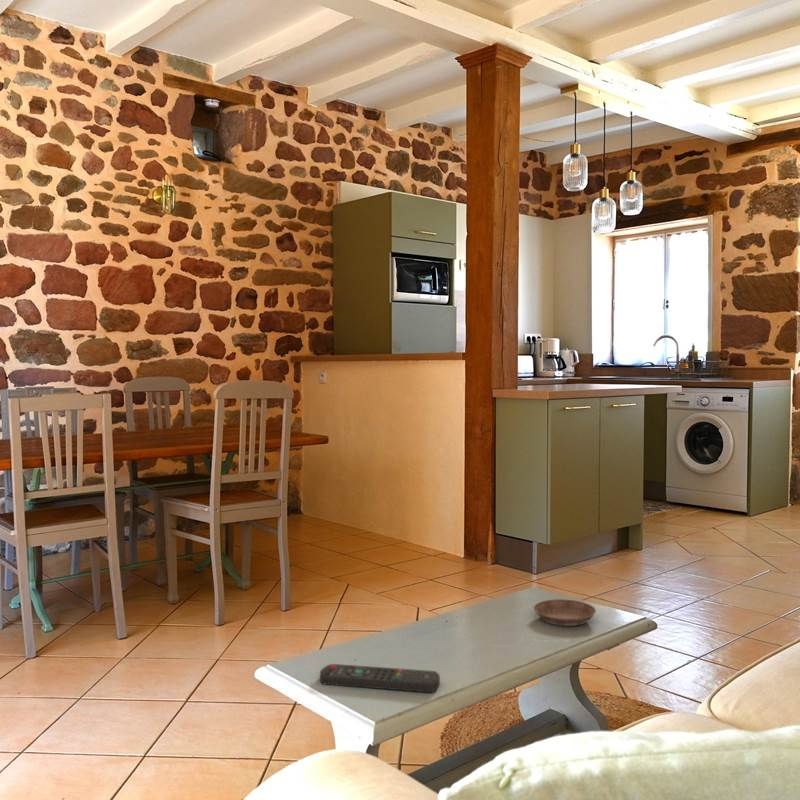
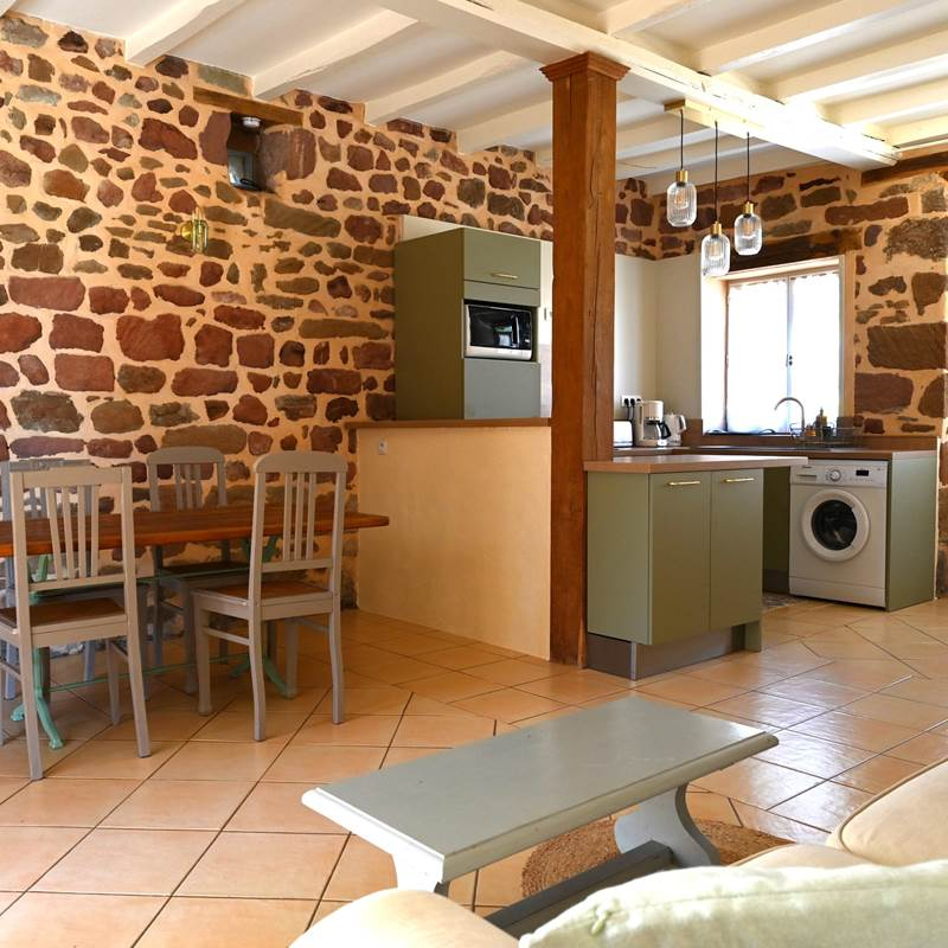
- saucer [533,598,597,627]
- remote control [319,663,441,693]
